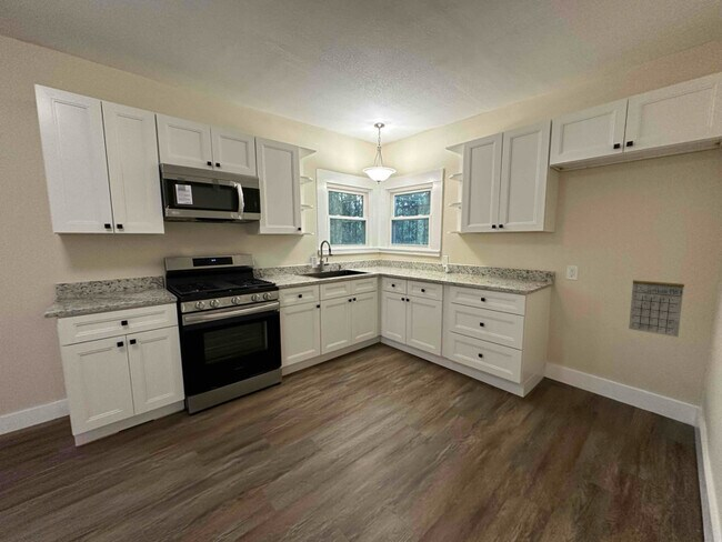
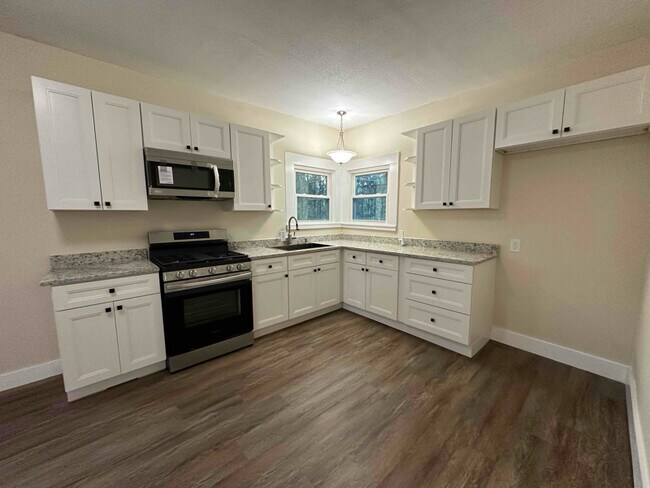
- calendar [628,272,685,338]
